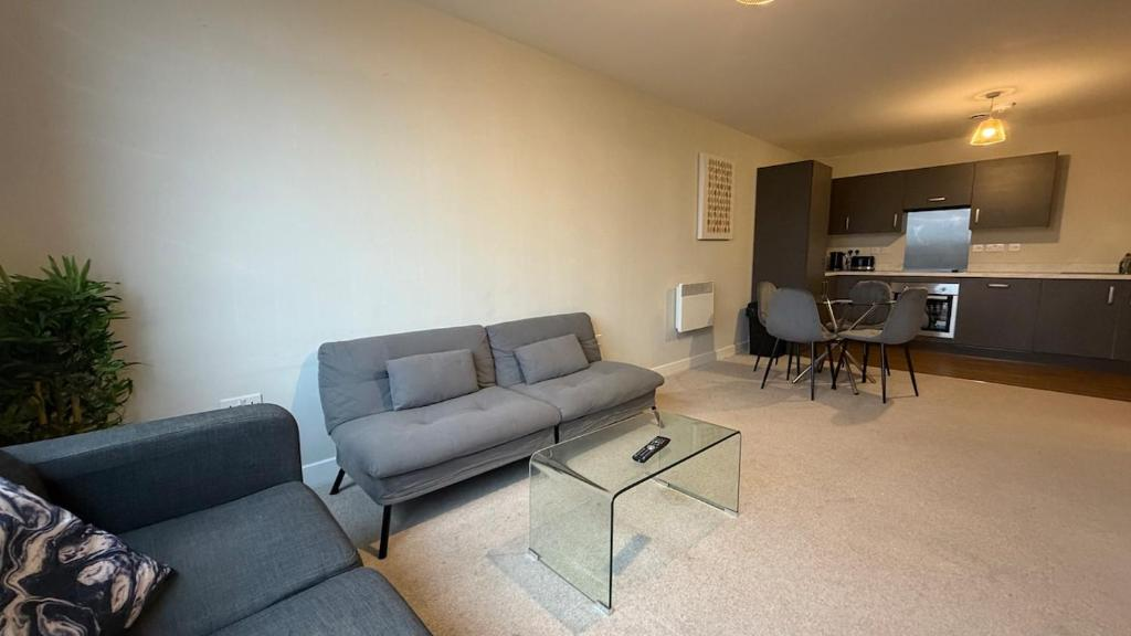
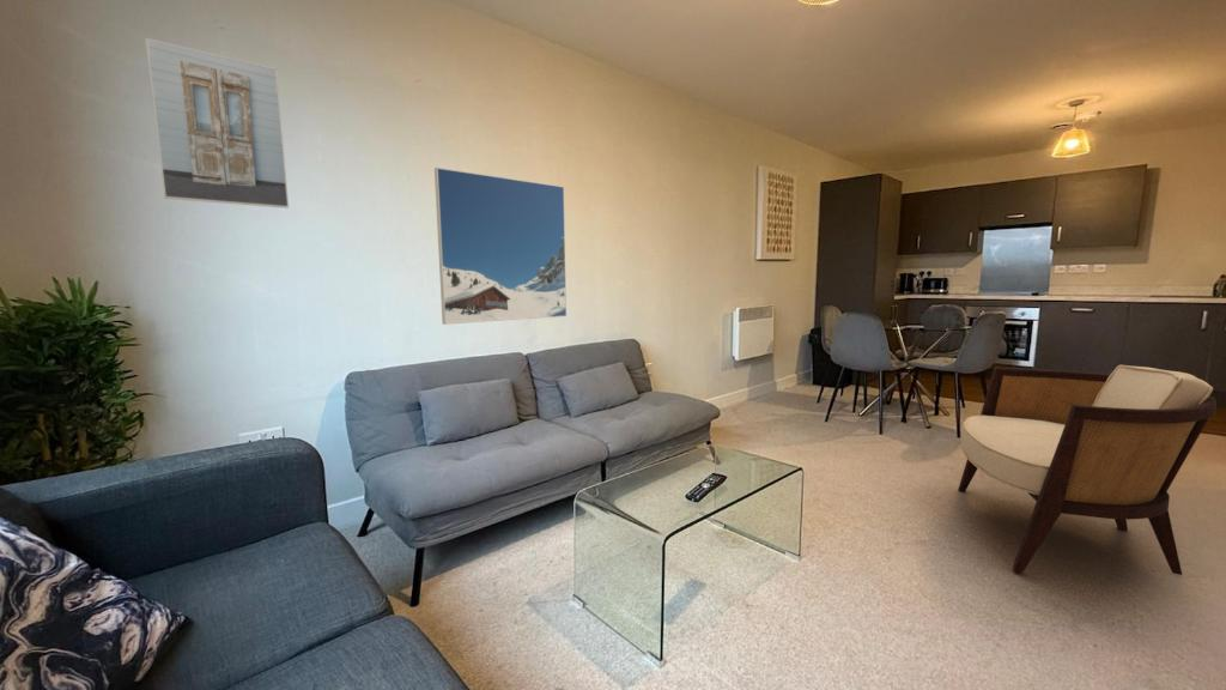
+ armchair [957,364,1218,576]
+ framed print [144,37,290,210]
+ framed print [433,167,568,326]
